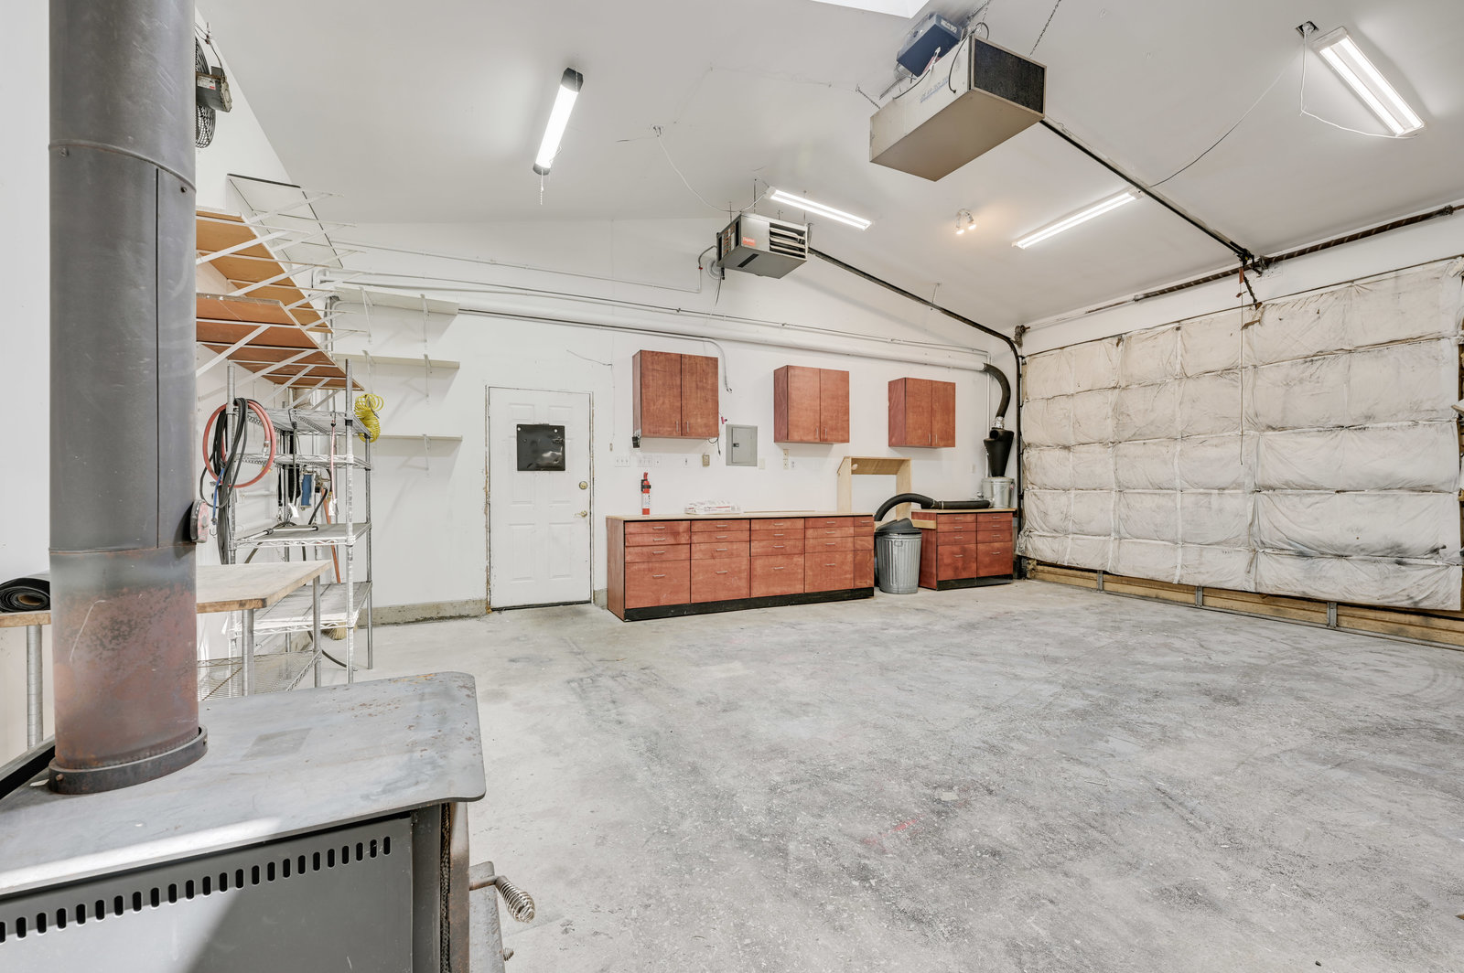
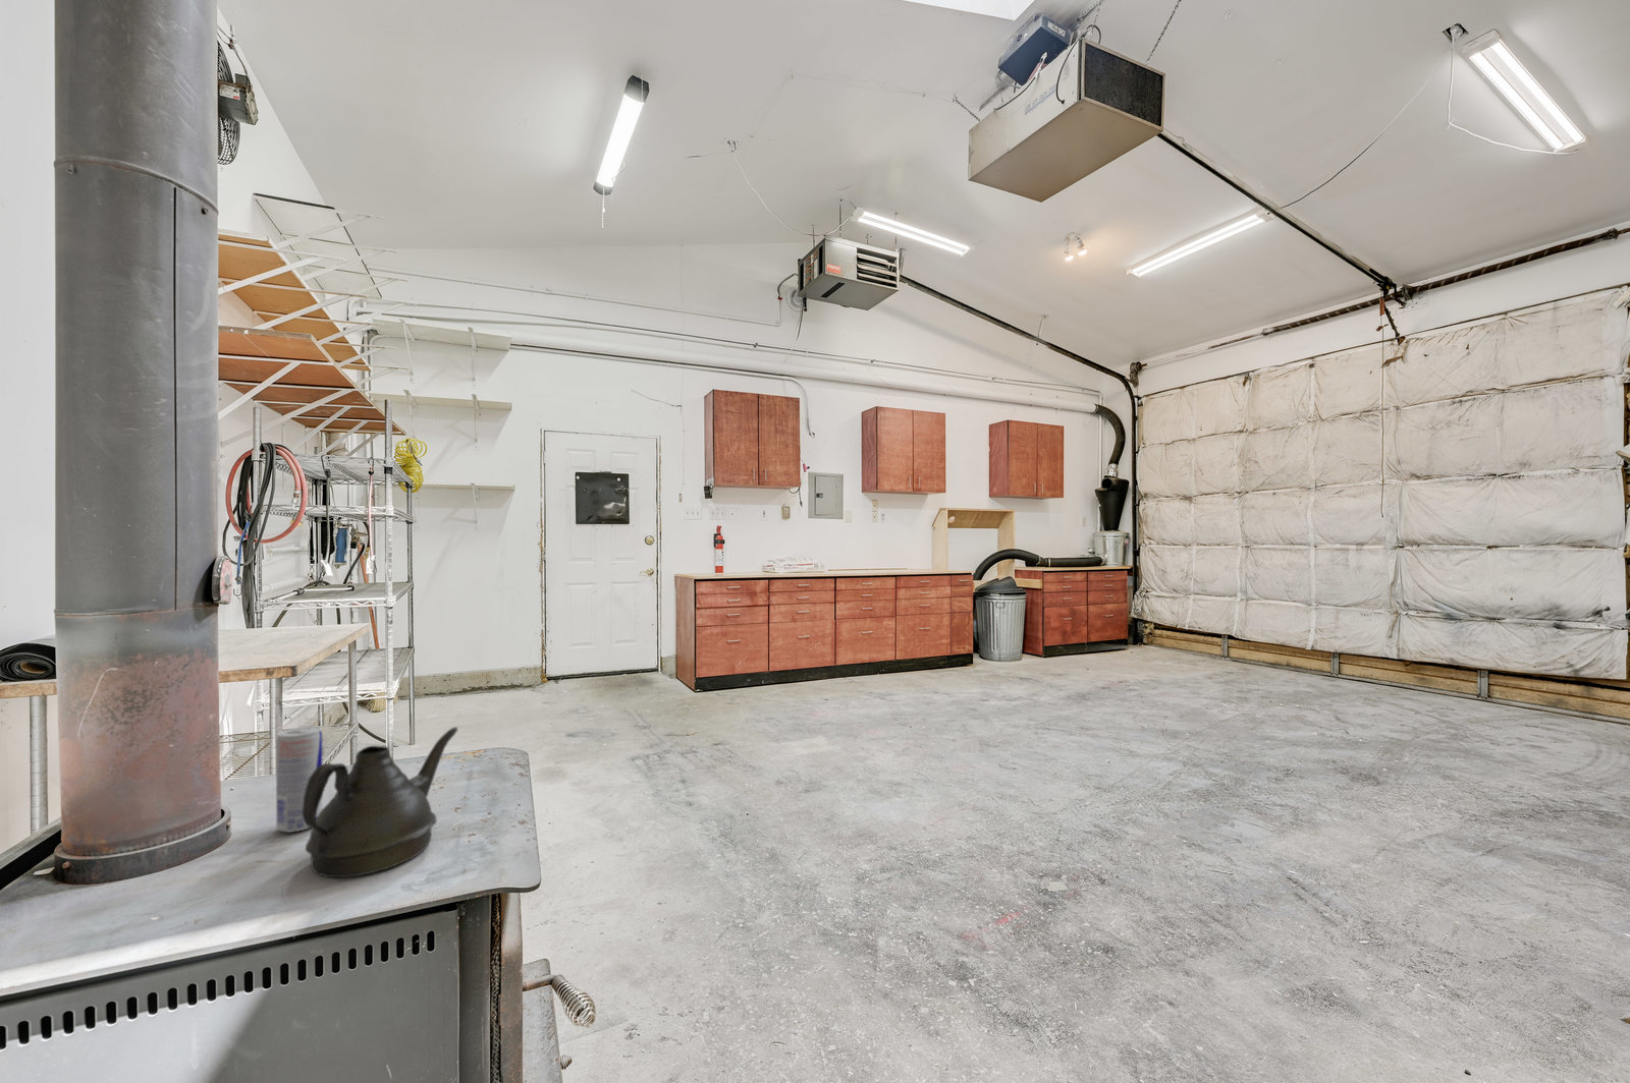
+ teapot [302,725,458,879]
+ beverage can [274,725,324,834]
